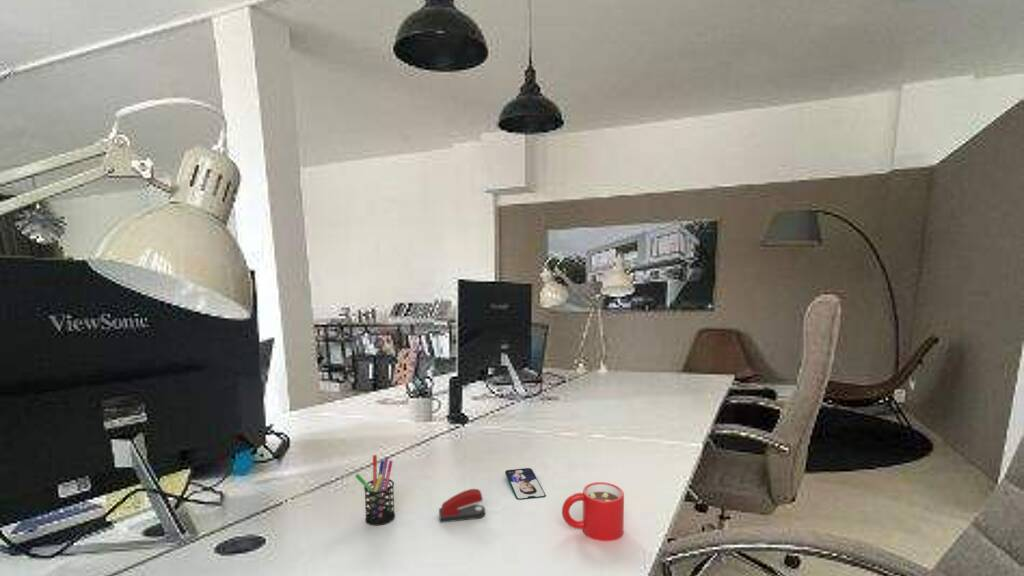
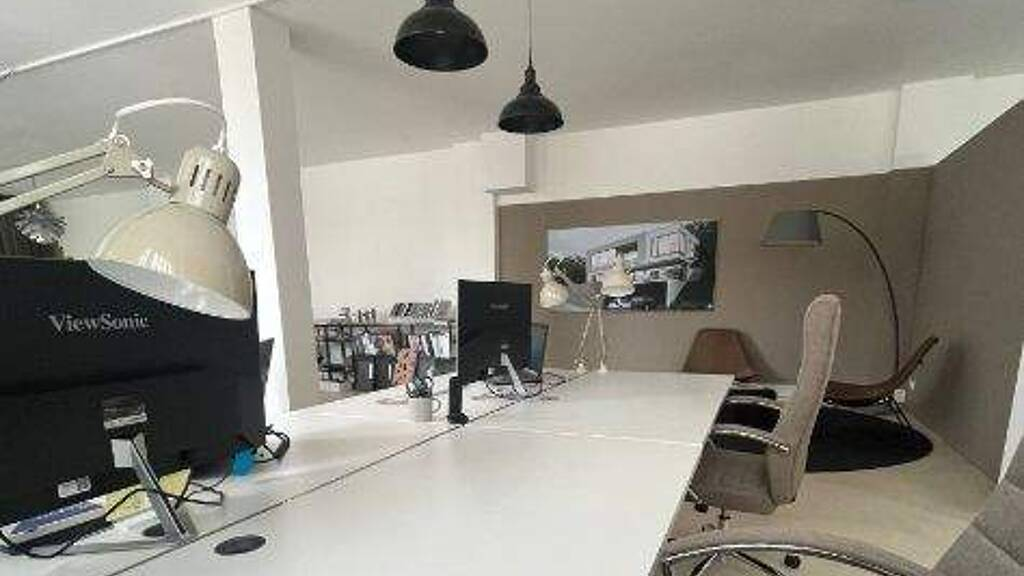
- mug [561,481,625,542]
- smartphone [504,467,547,501]
- stapler [438,488,486,524]
- pen holder [354,454,396,527]
